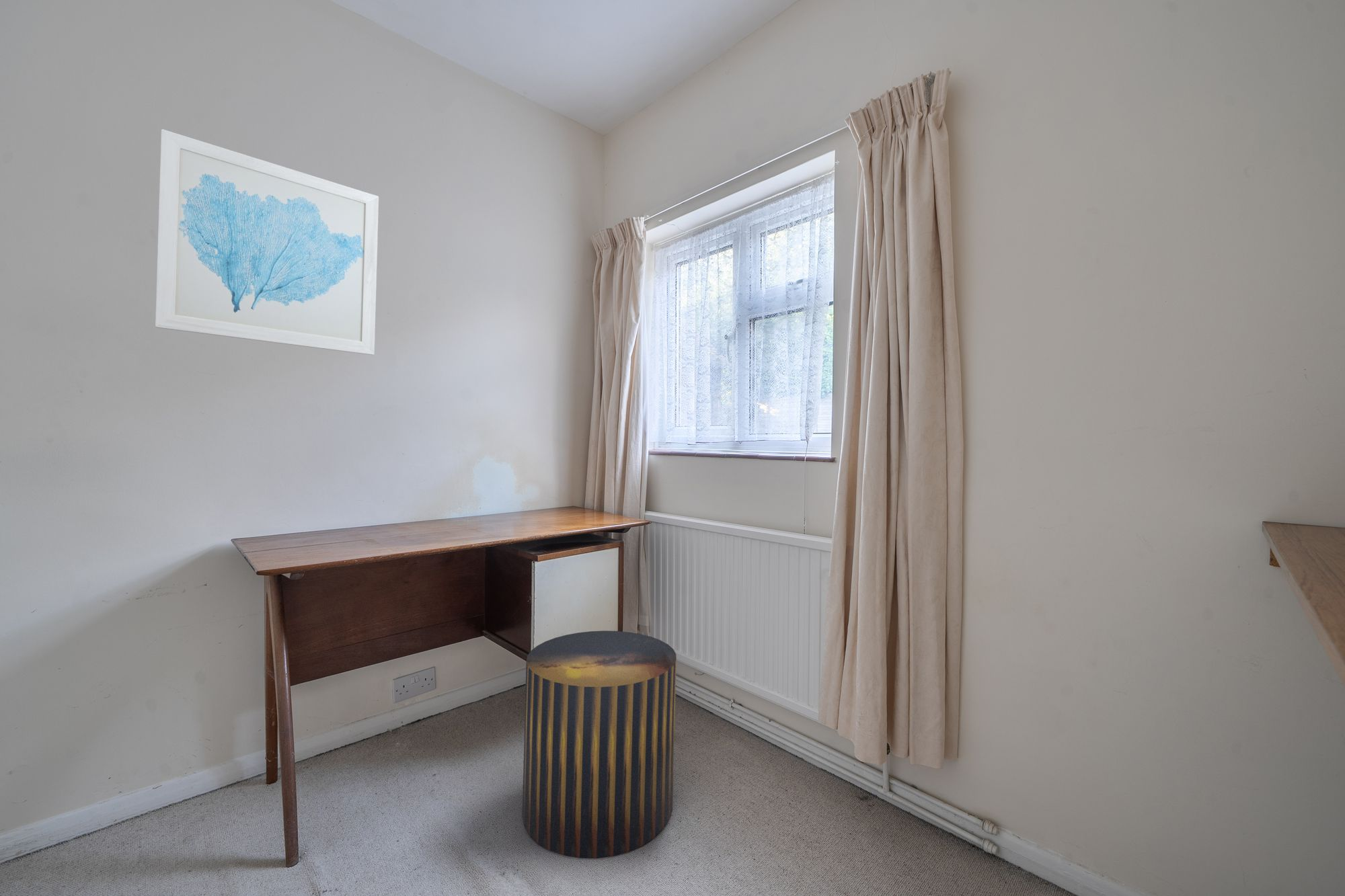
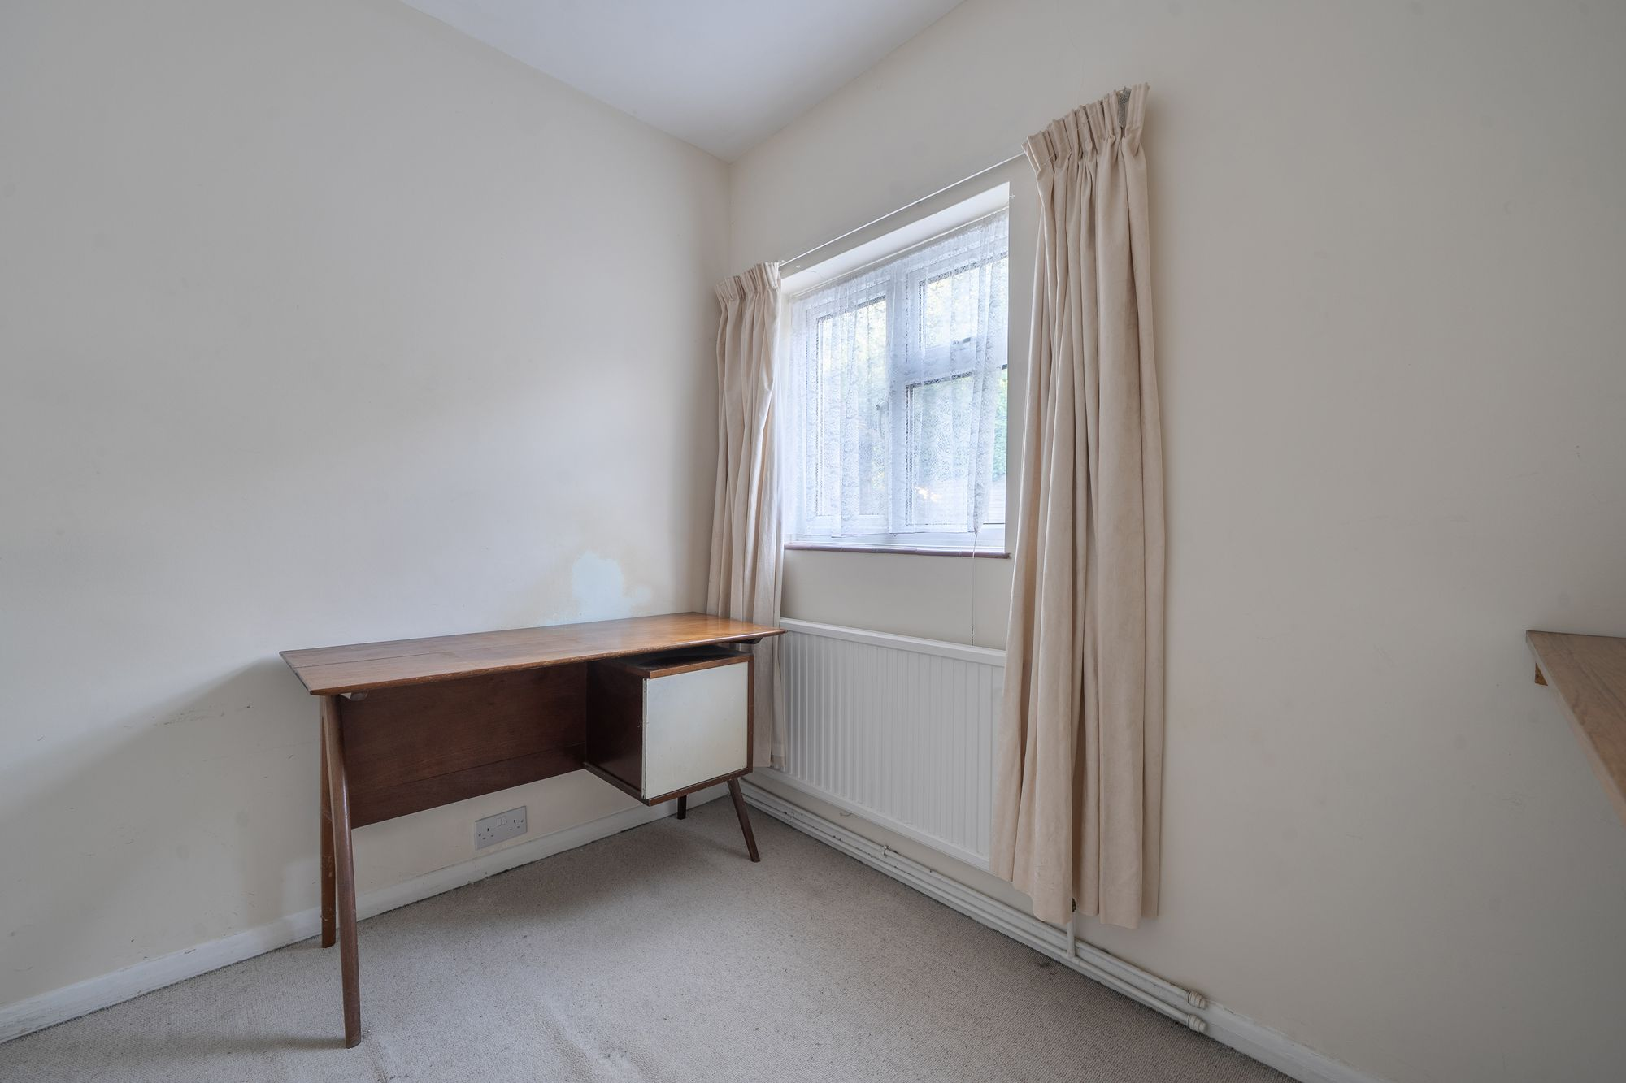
- stool [522,630,677,859]
- wall art [155,128,379,356]
